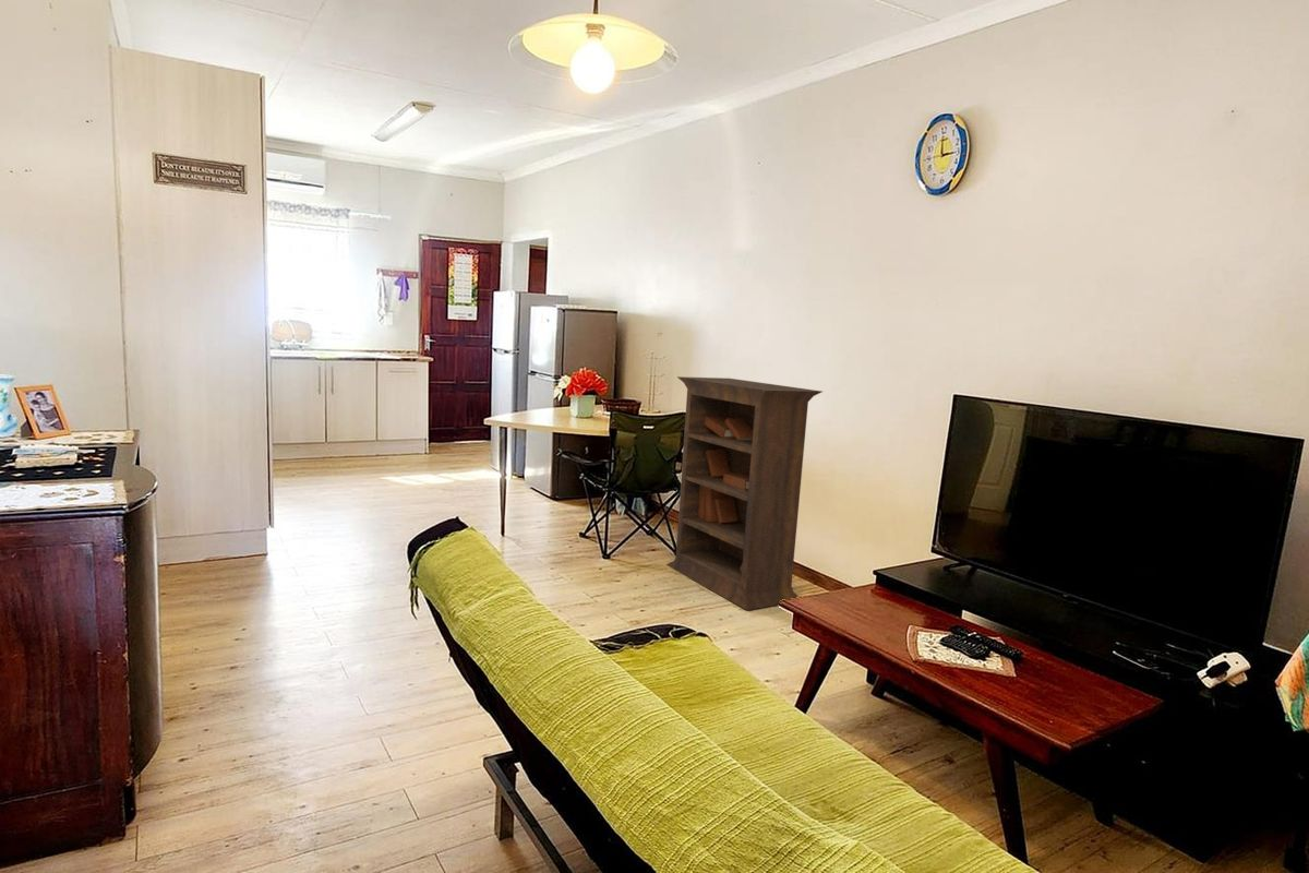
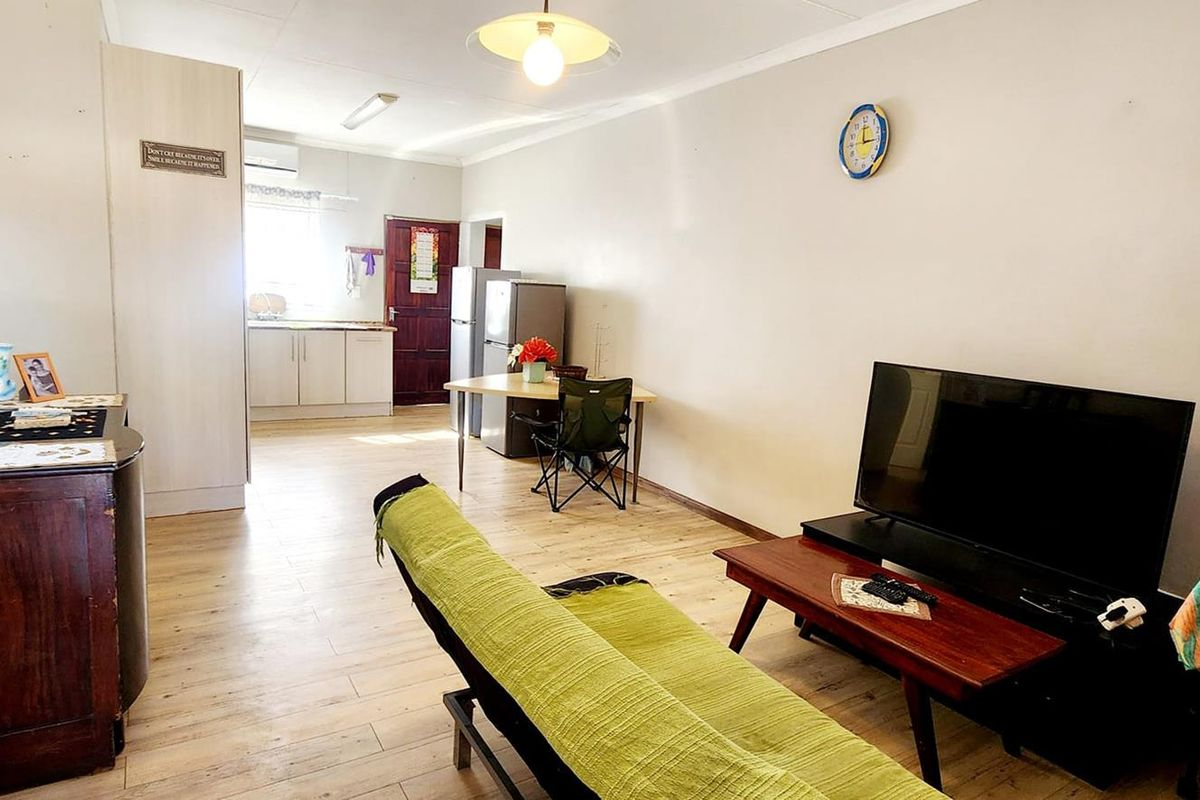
- bookcase [665,375,822,611]
